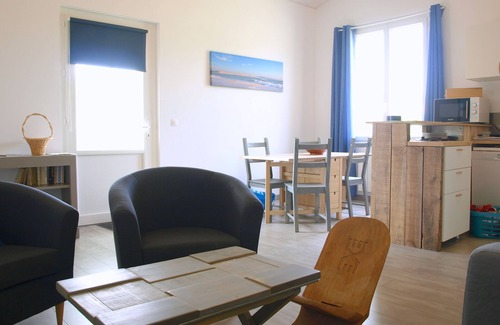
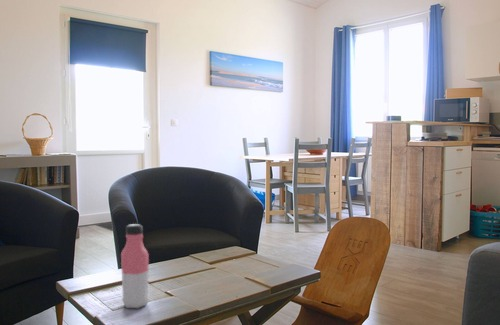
+ water bottle [120,223,150,309]
